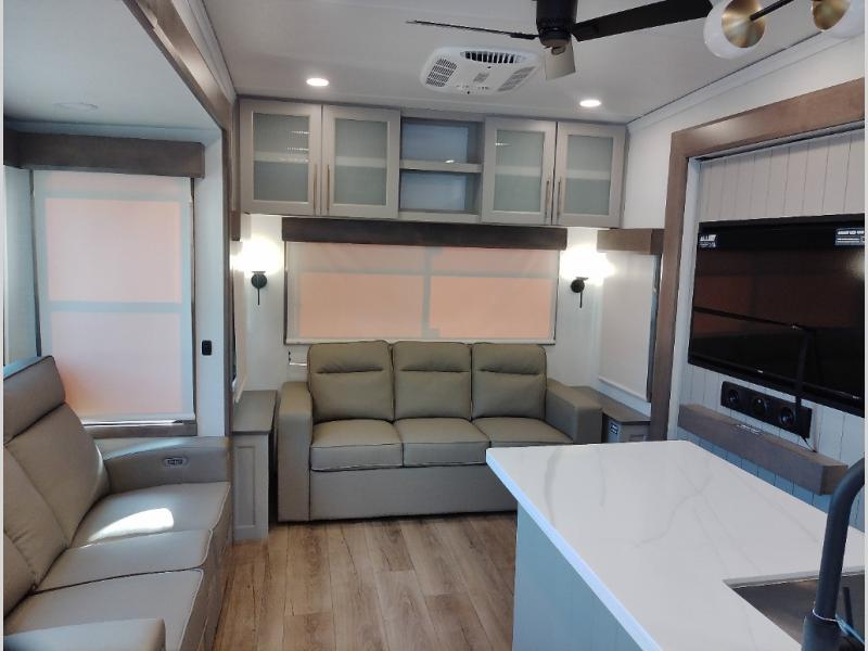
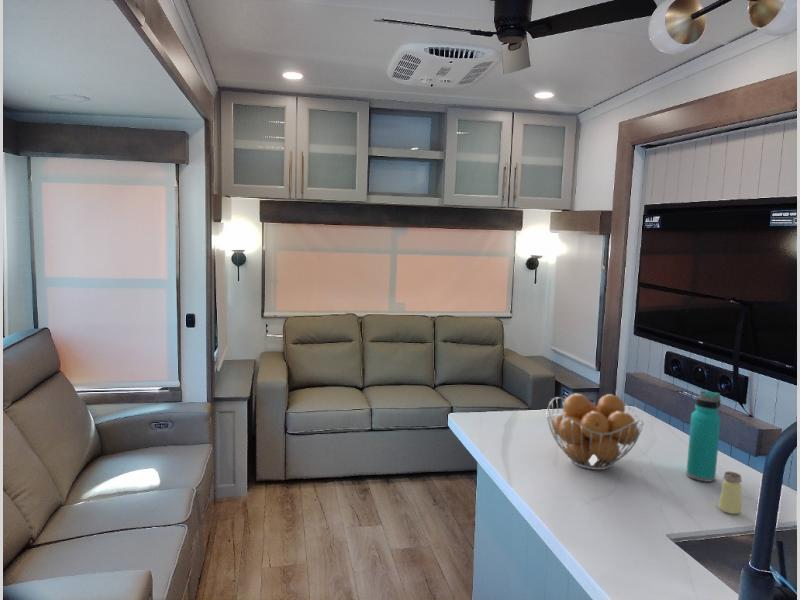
+ water bottle [685,390,722,483]
+ saltshaker [718,471,743,515]
+ fruit basket [545,393,645,471]
